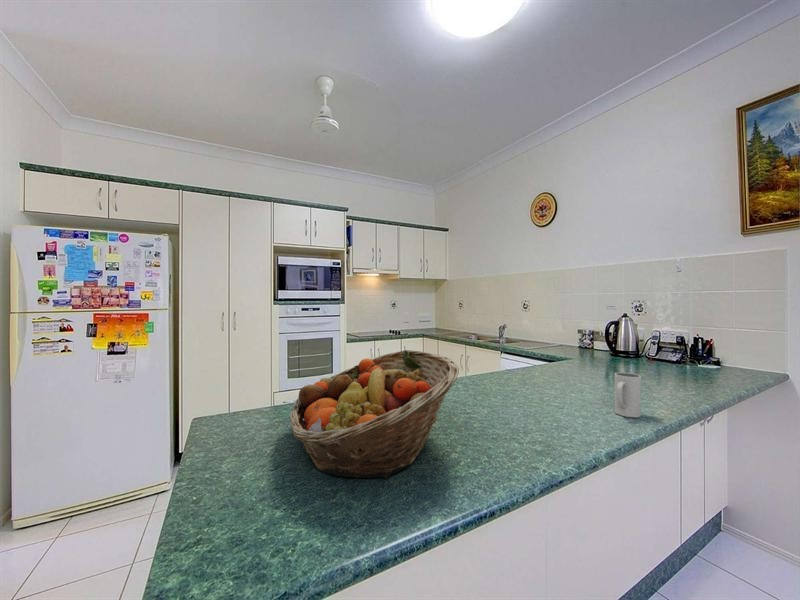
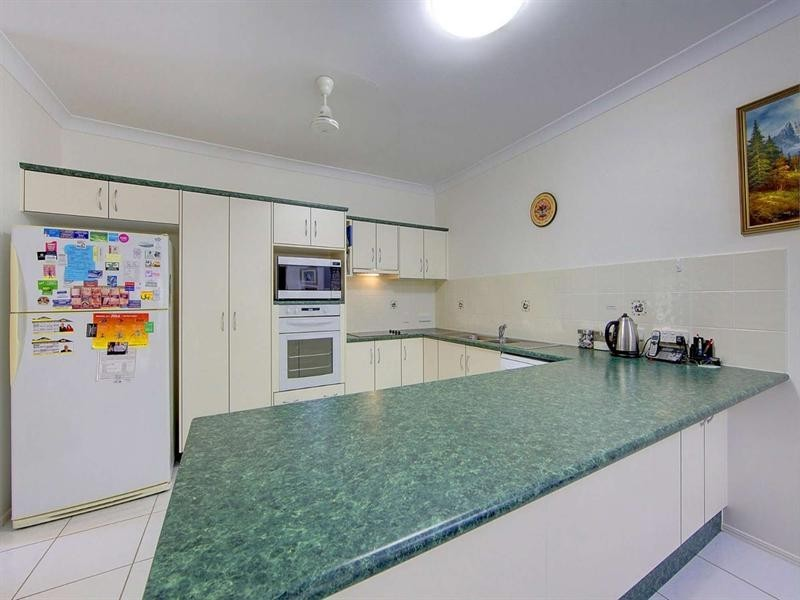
- mug [614,372,642,418]
- fruit basket [289,349,460,479]
